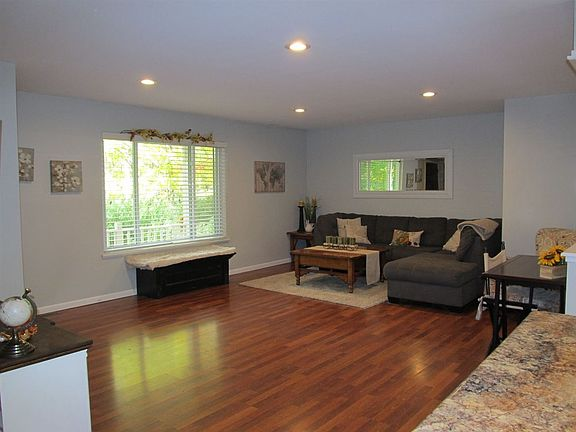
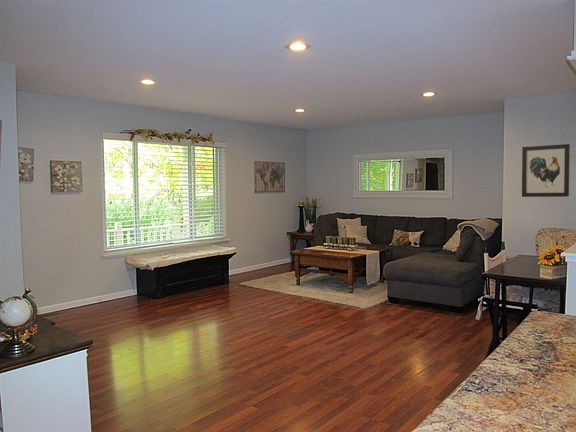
+ wall art [521,143,571,198]
